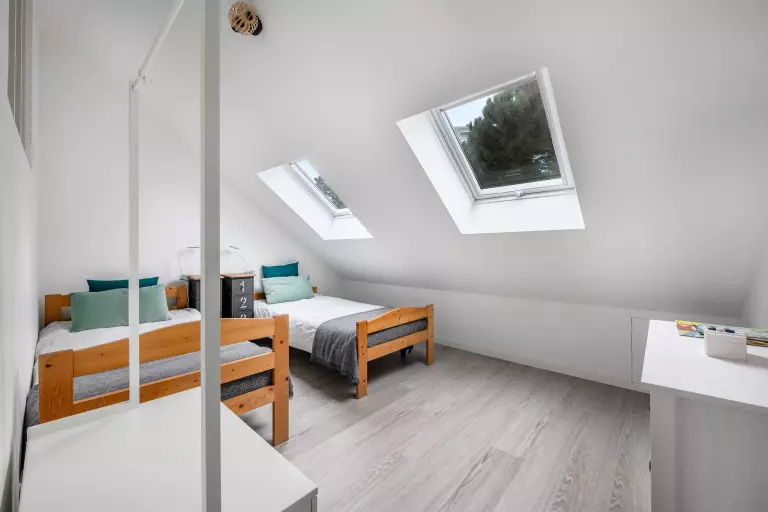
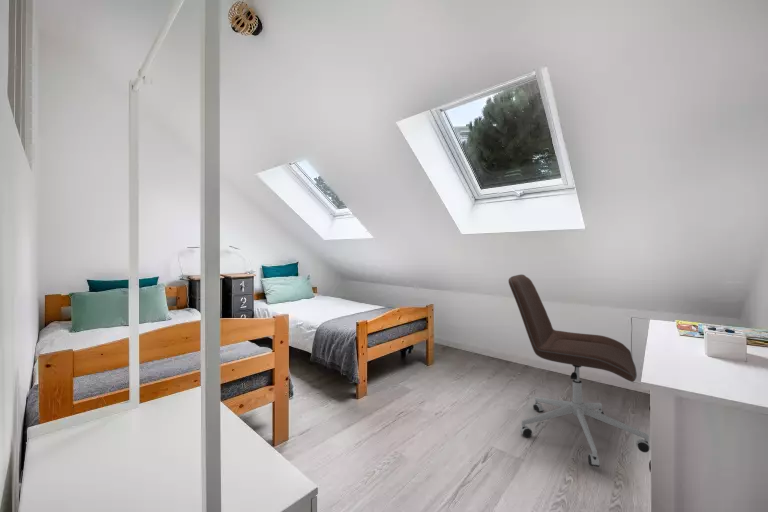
+ office chair [508,273,651,468]
